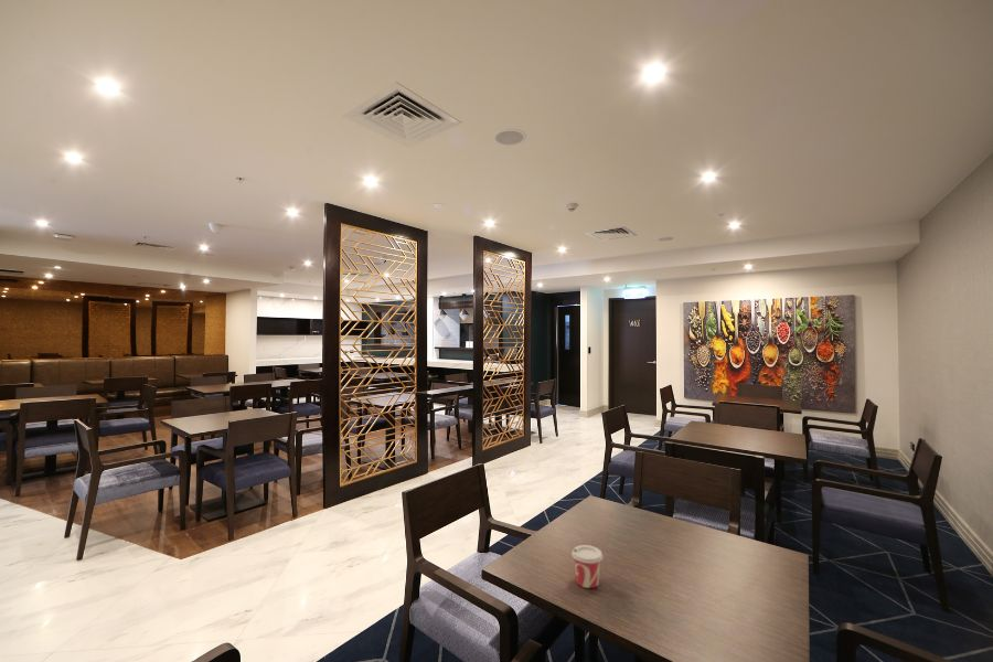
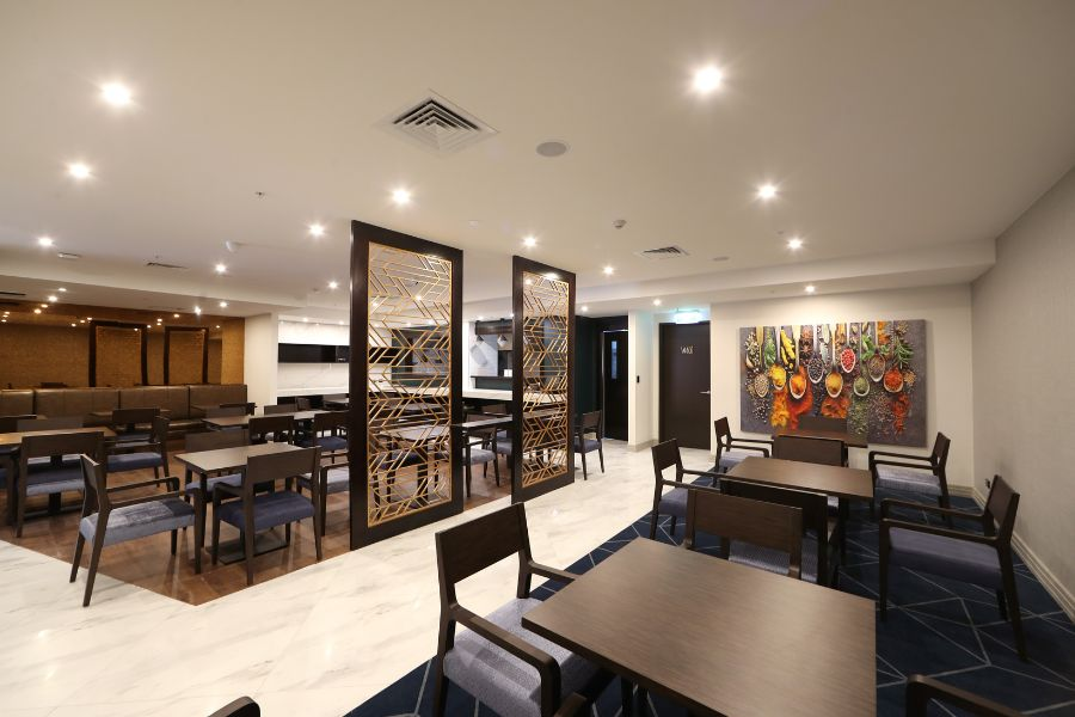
- cup [570,544,605,589]
